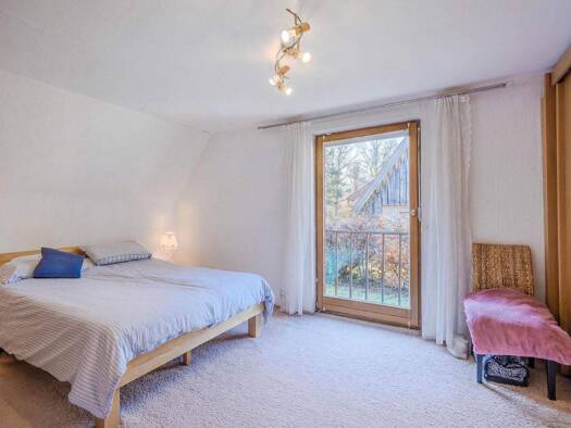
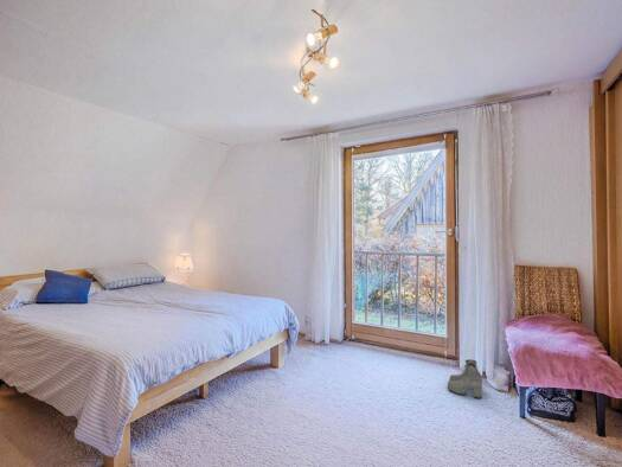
+ boots [447,358,483,399]
